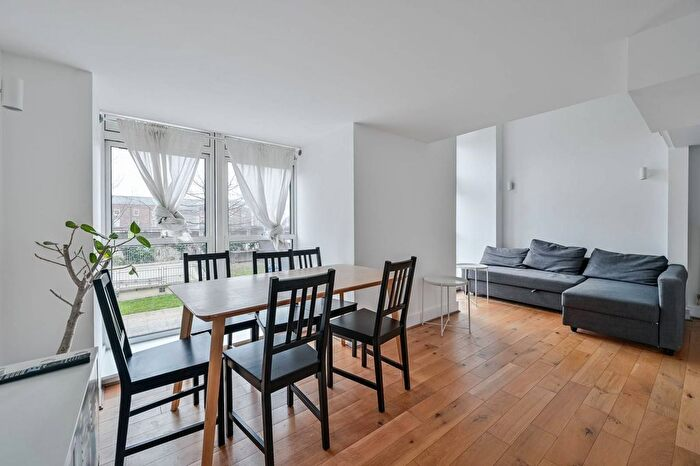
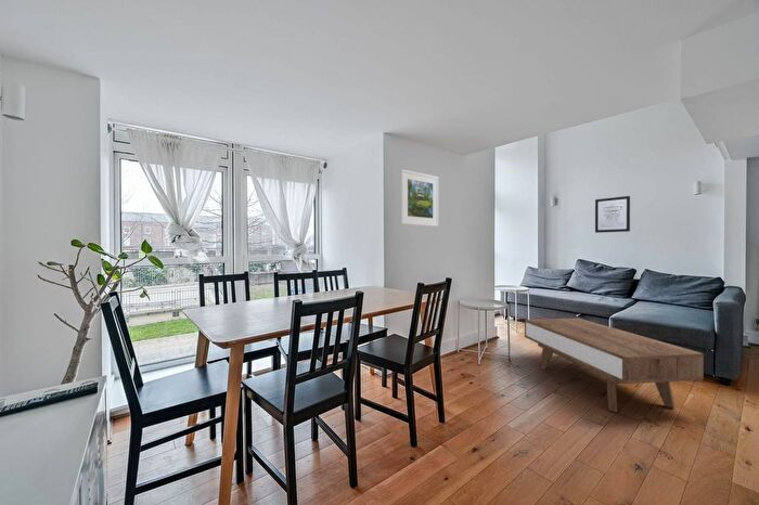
+ wall art [594,195,631,234]
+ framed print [399,168,439,228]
+ coffee table [524,316,705,413]
